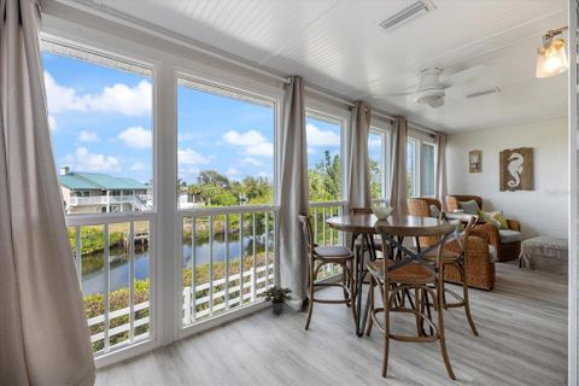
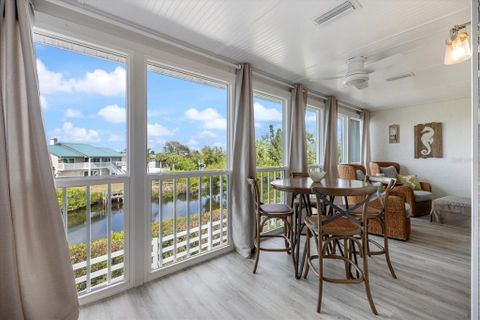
- potted plant [261,285,294,315]
